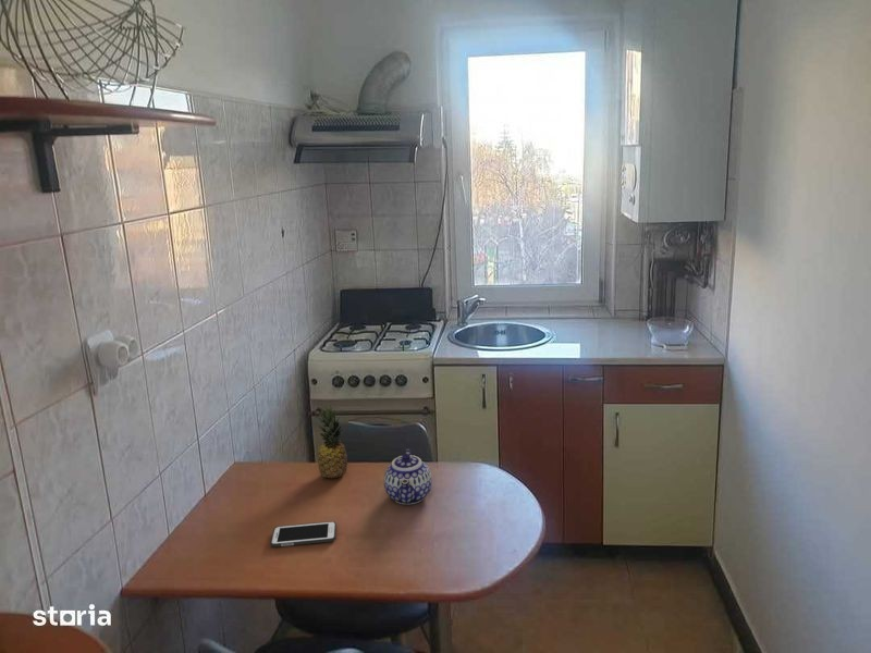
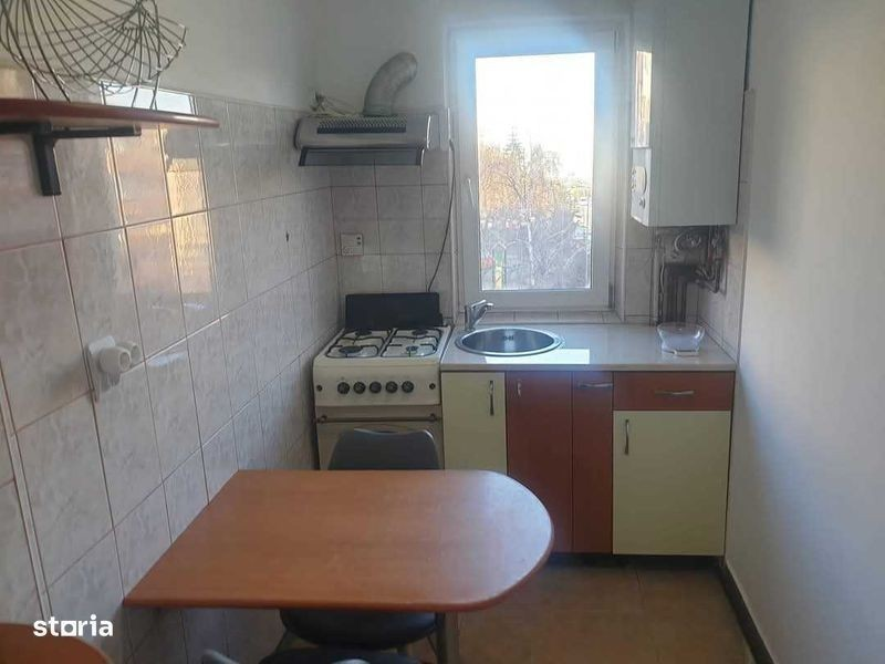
- fruit [316,404,348,479]
- teapot [383,448,432,505]
- cell phone [269,520,338,547]
